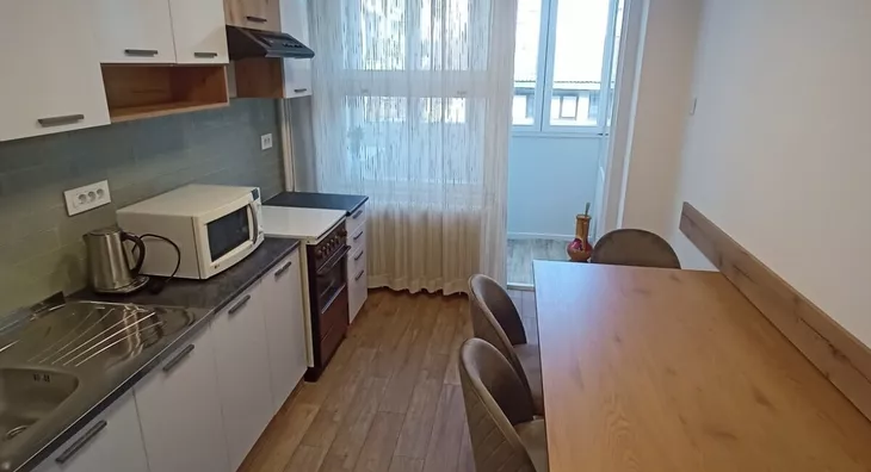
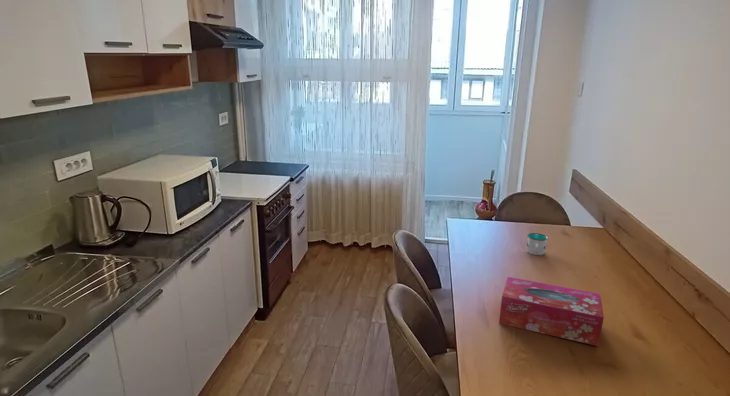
+ mug [525,232,549,256]
+ tissue box [498,276,605,347]
